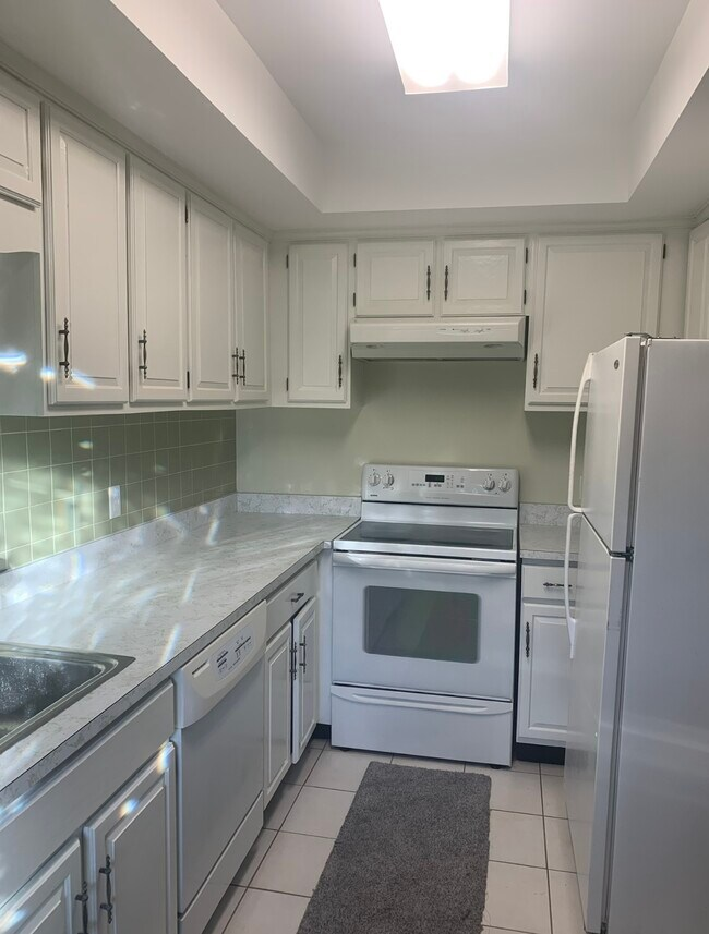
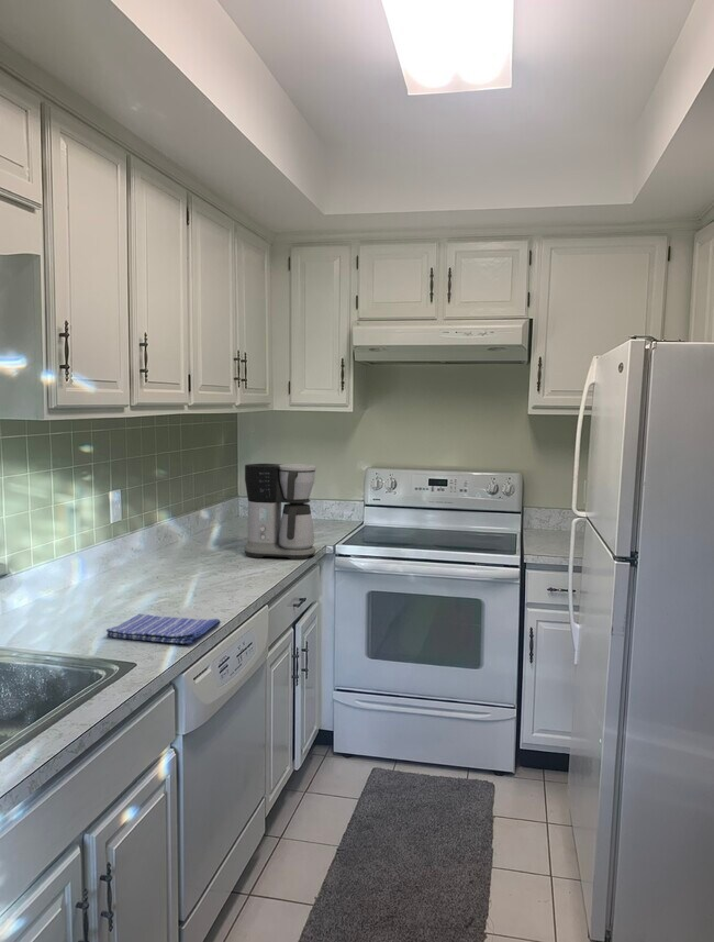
+ dish towel [105,612,222,645]
+ coffee maker [243,463,317,561]
